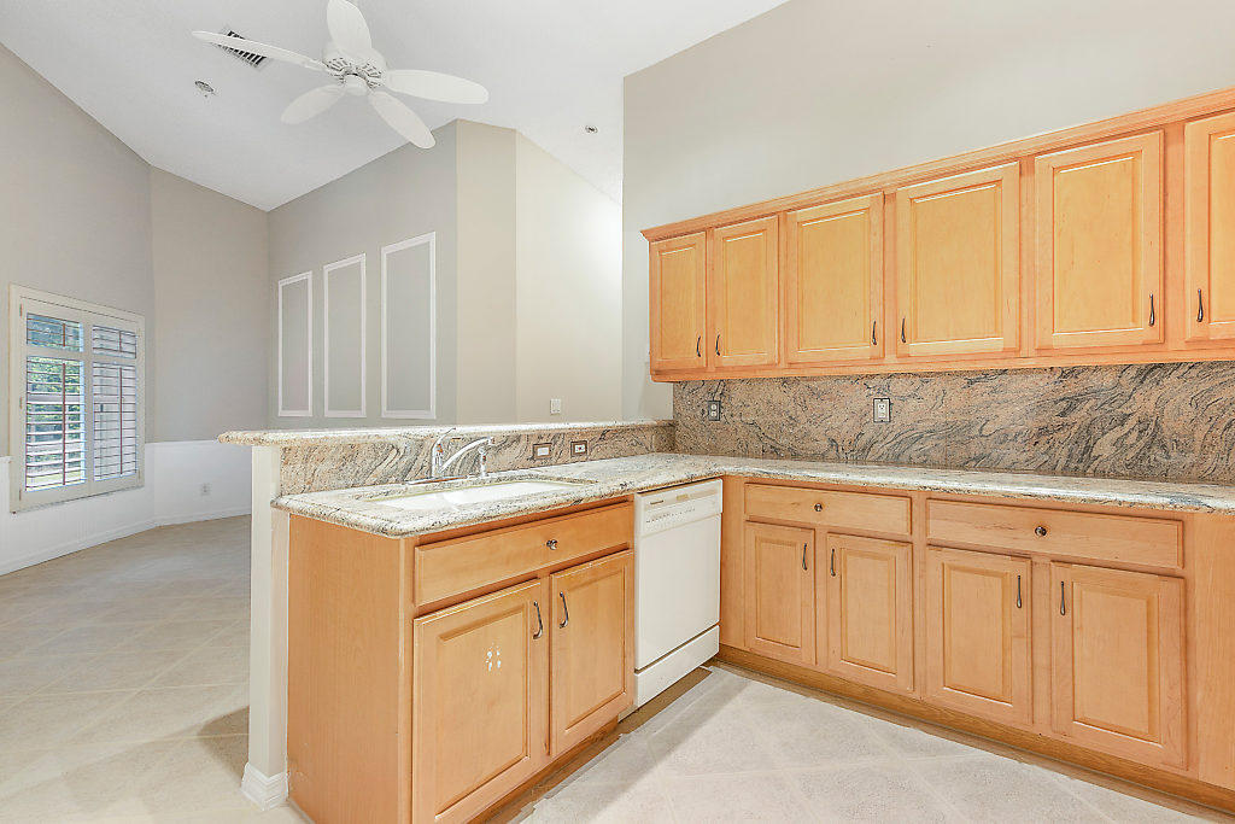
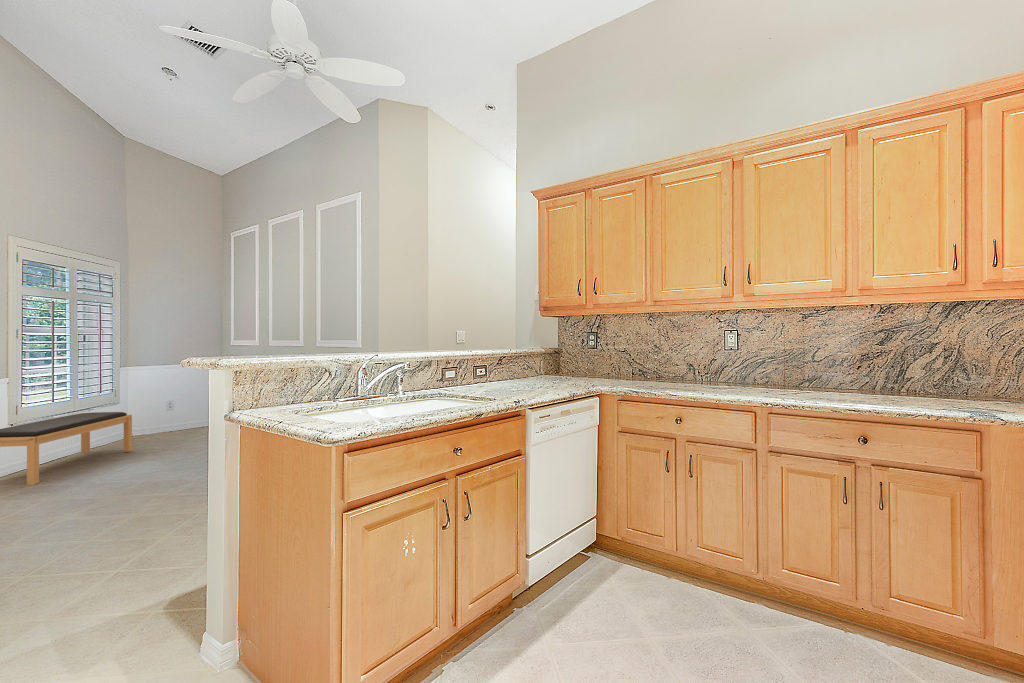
+ bench [0,411,133,486]
